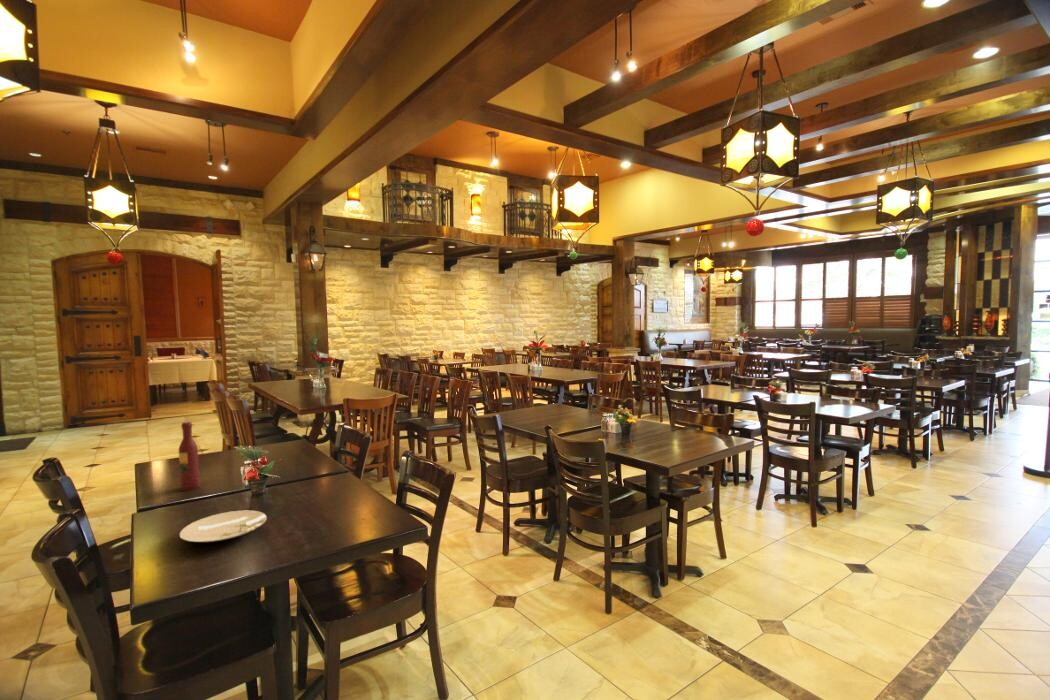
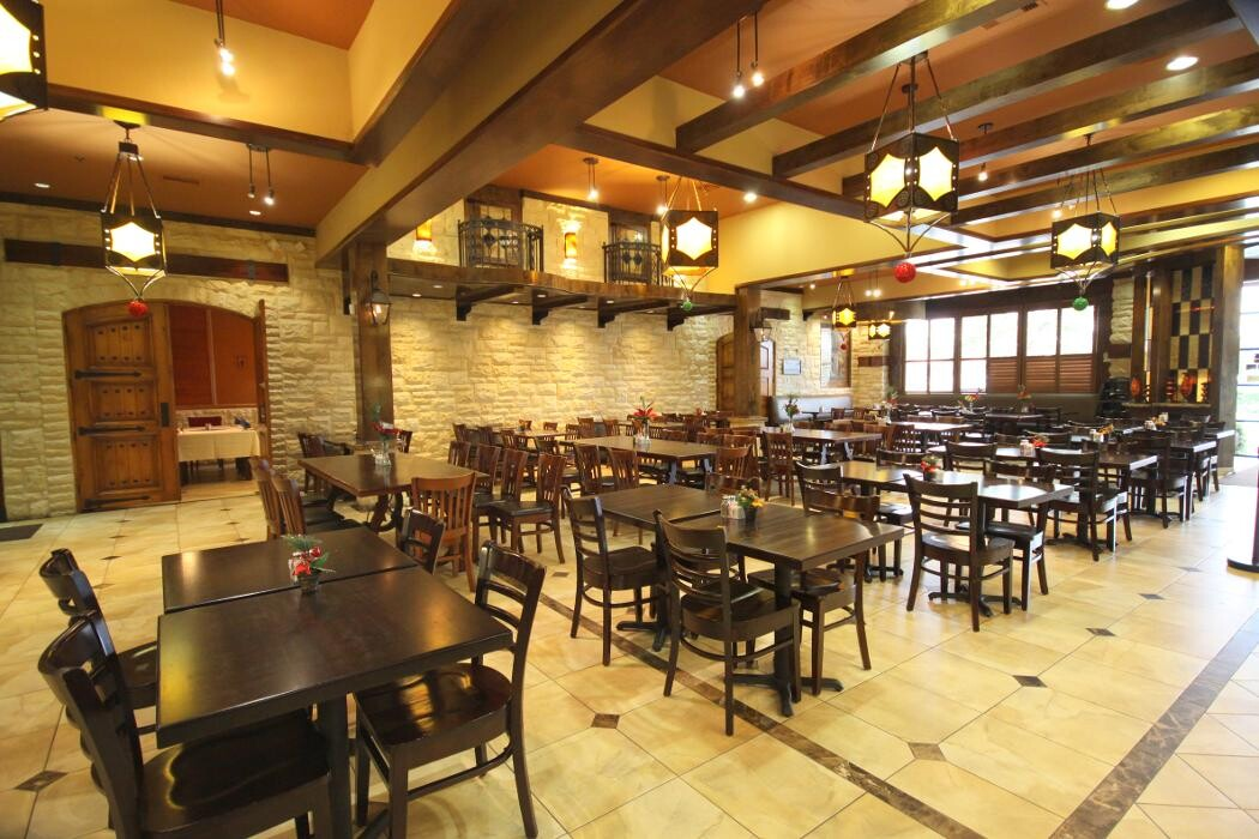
- plate [178,510,268,543]
- wine bottle [178,421,201,492]
